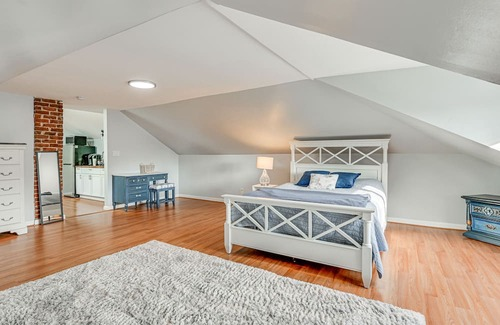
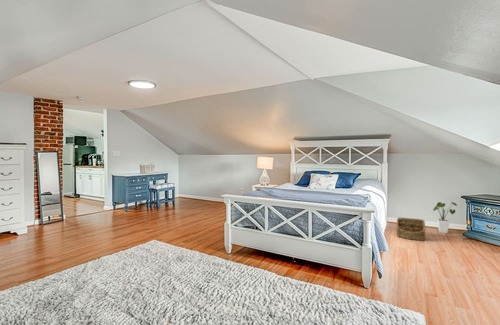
+ basket [396,216,426,241]
+ house plant [432,201,458,234]
